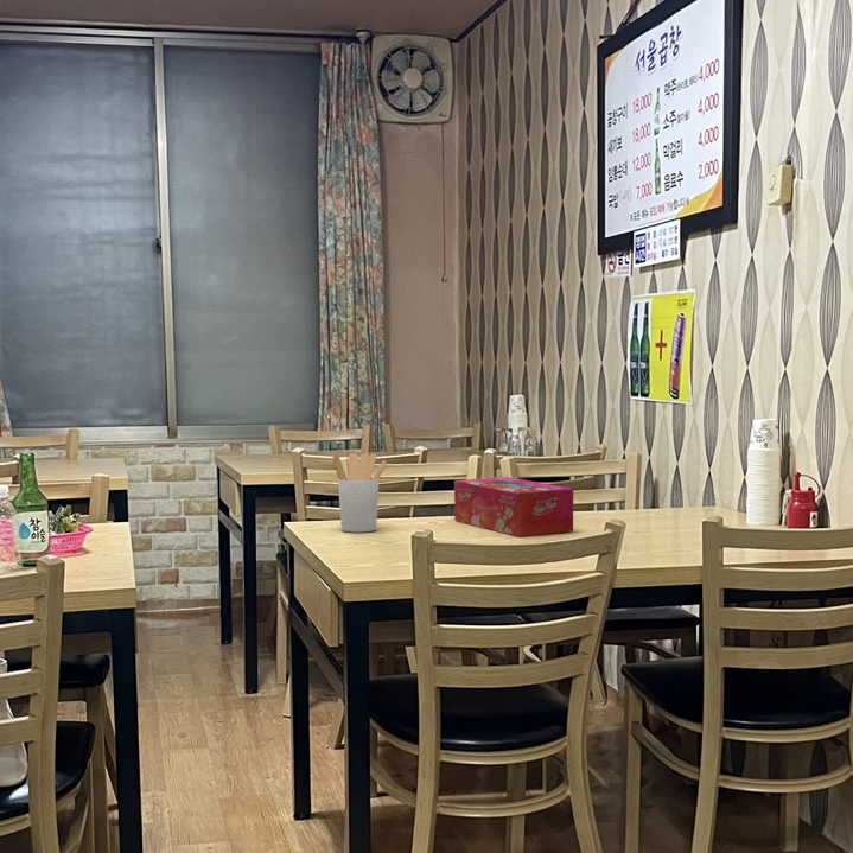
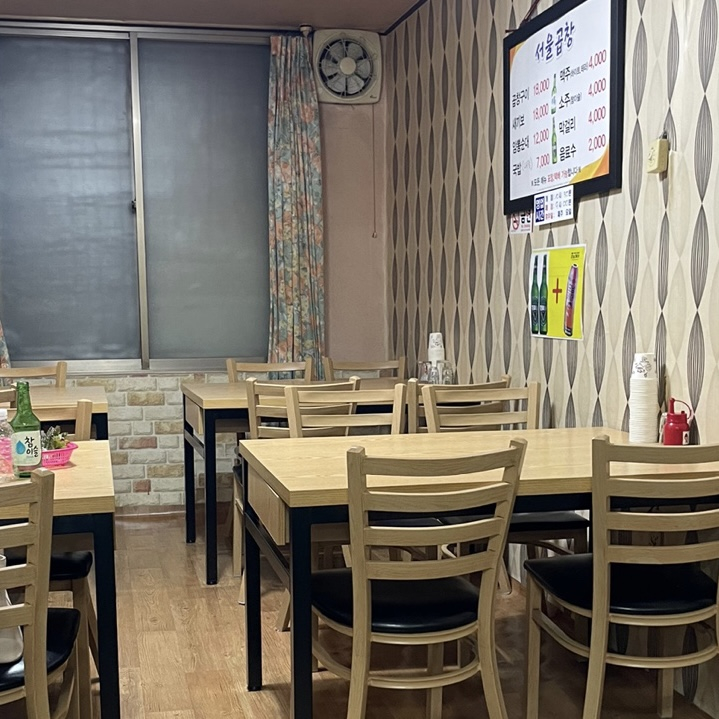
- utensil holder [331,452,388,534]
- tissue box [453,476,574,537]
